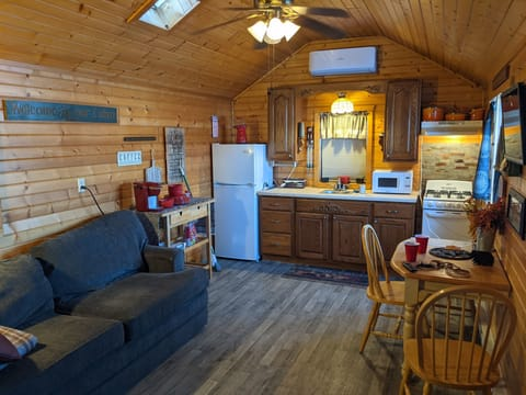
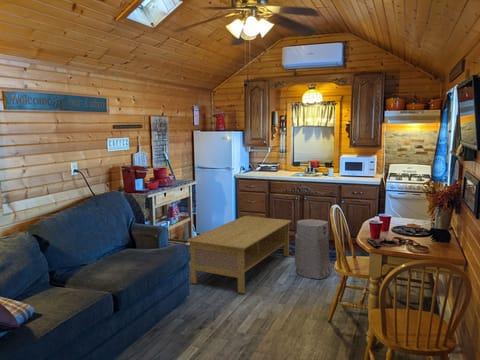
+ coffee table [186,215,292,294]
+ air purifier [294,218,332,280]
